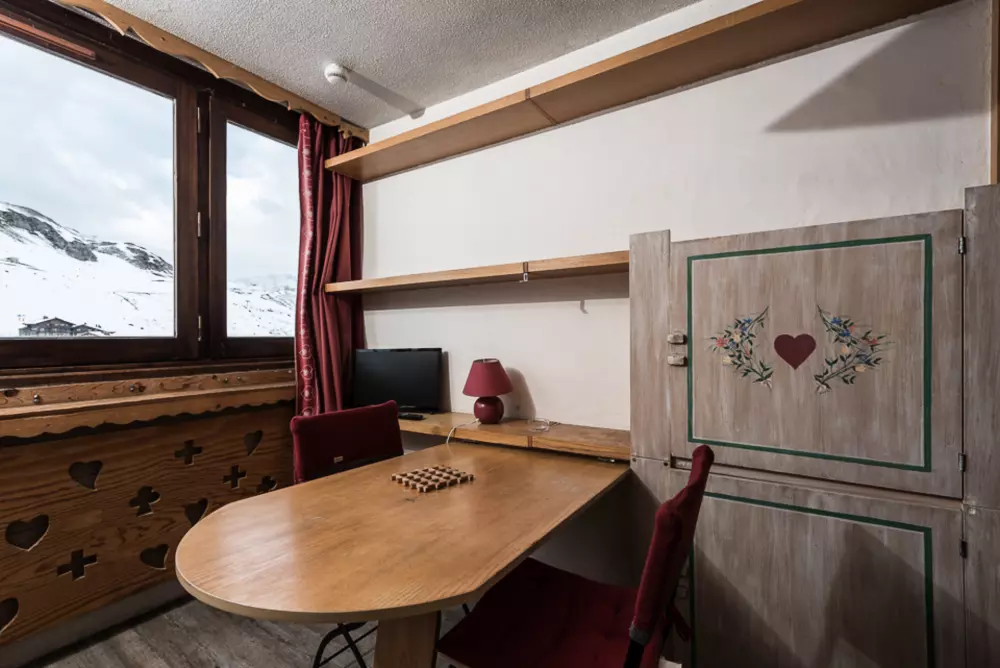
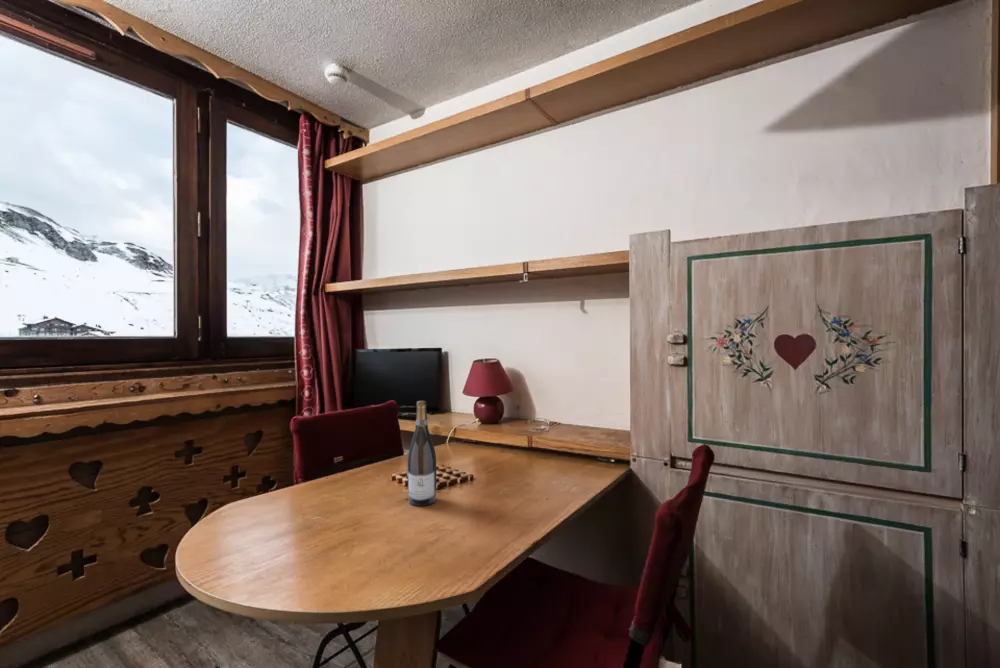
+ wine bottle [407,400,437,507]
